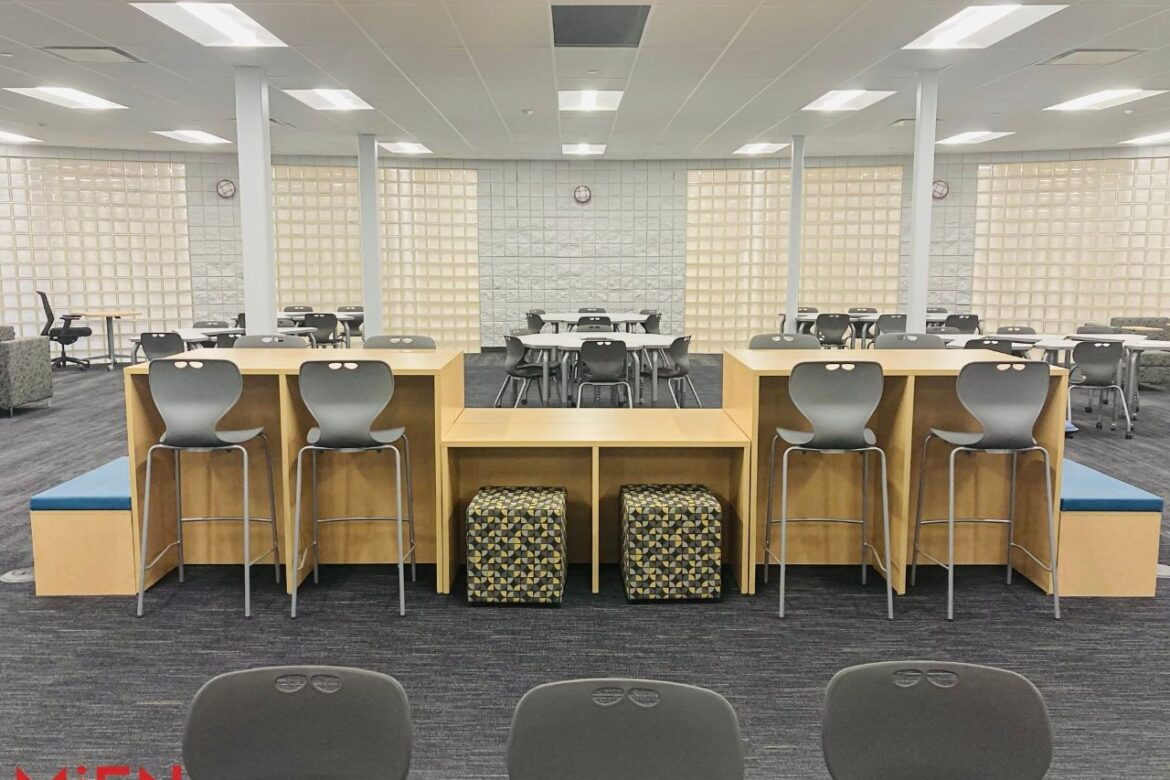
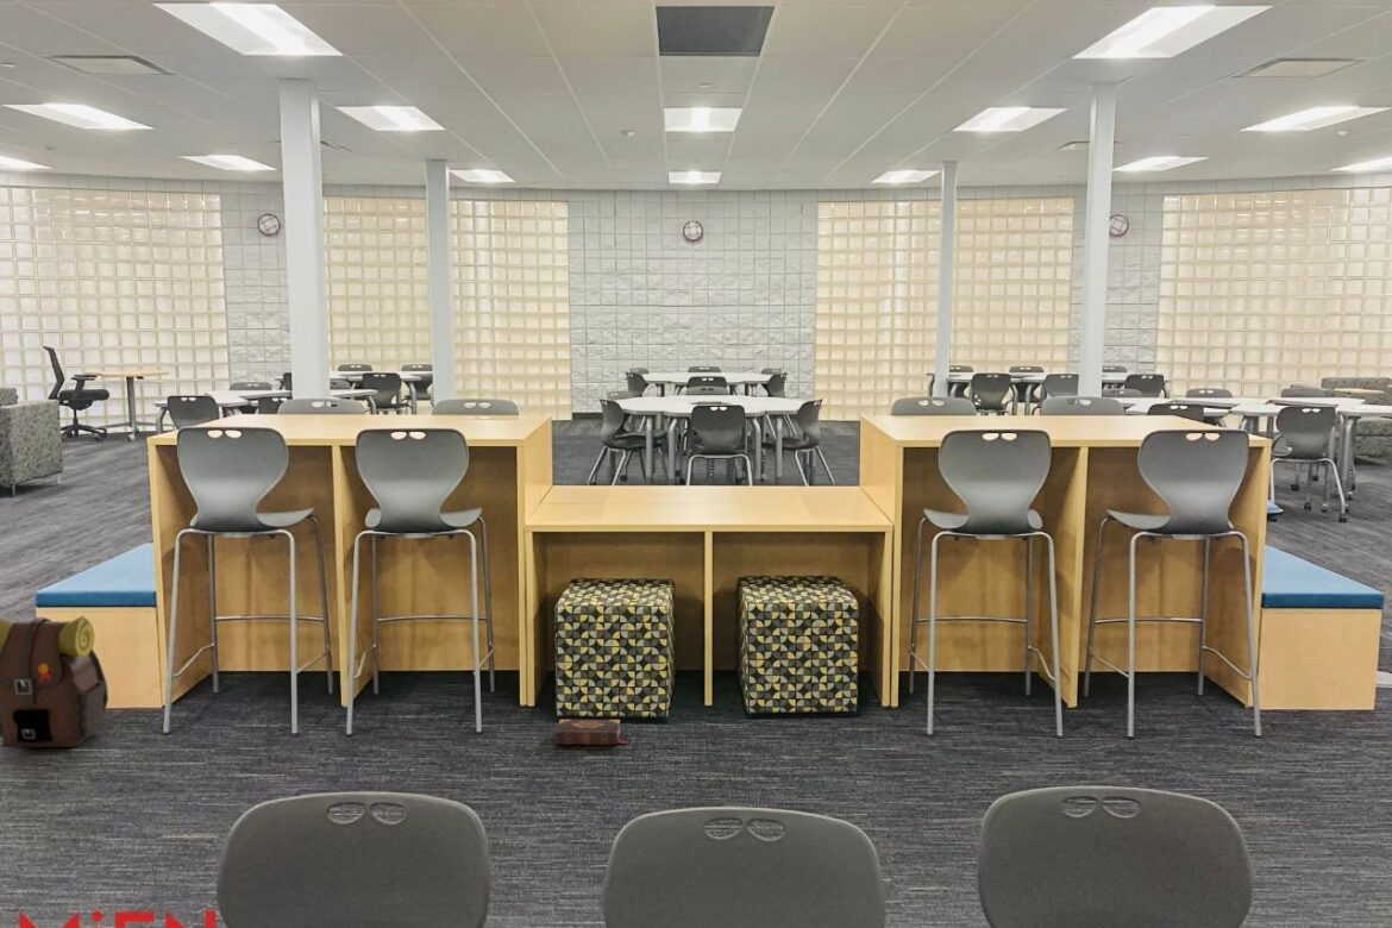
+ book [554,719,628,746]
+ backpack [0,614,109,748]
